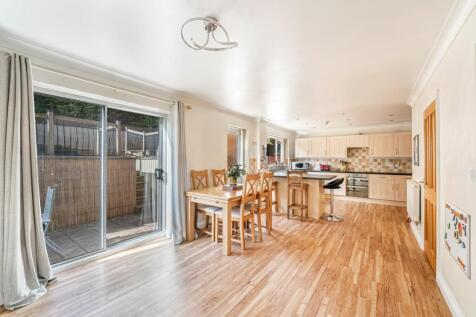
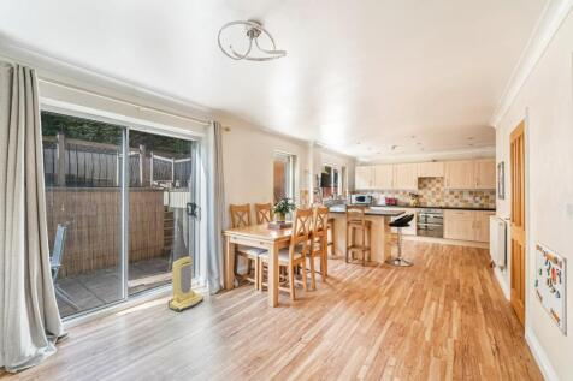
+ vacuum cleaner [167,220,205,312]
